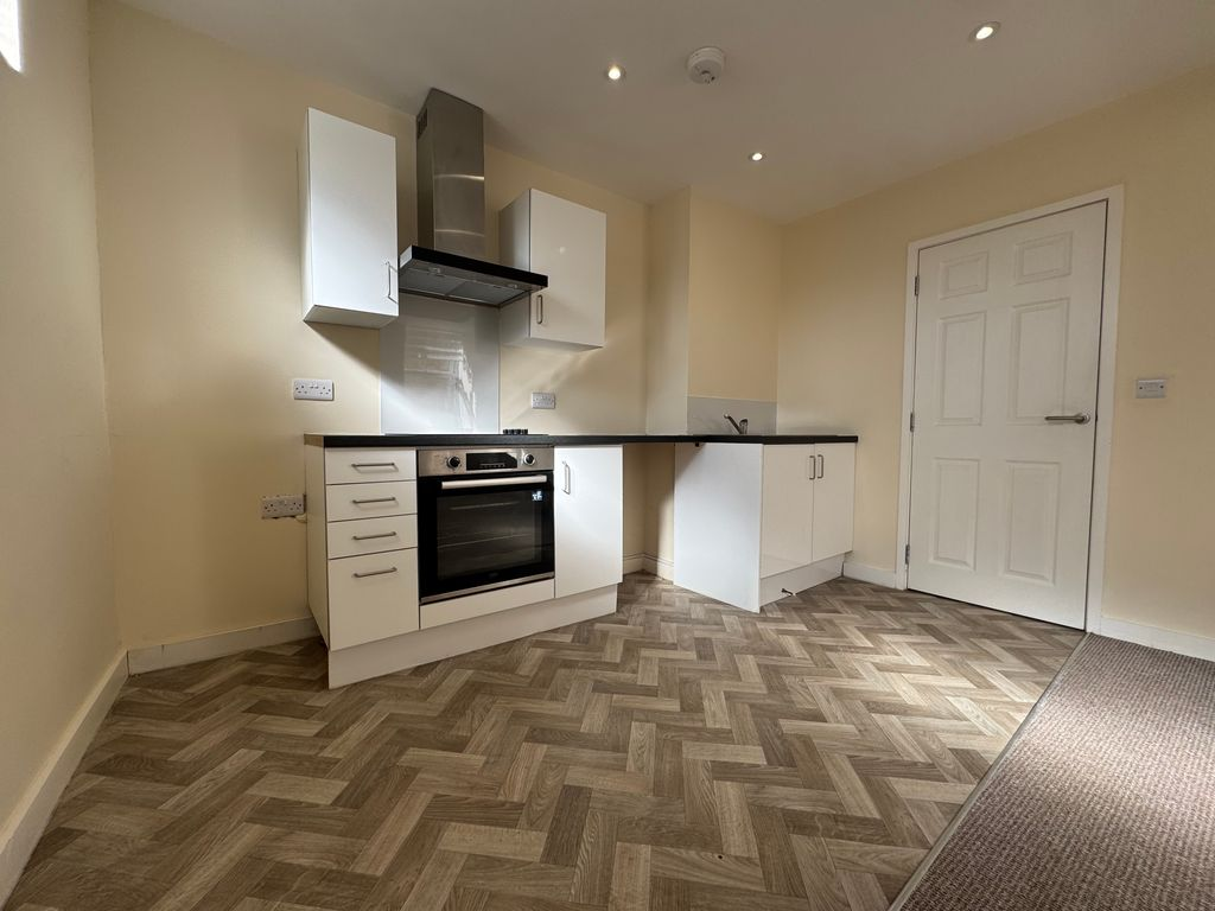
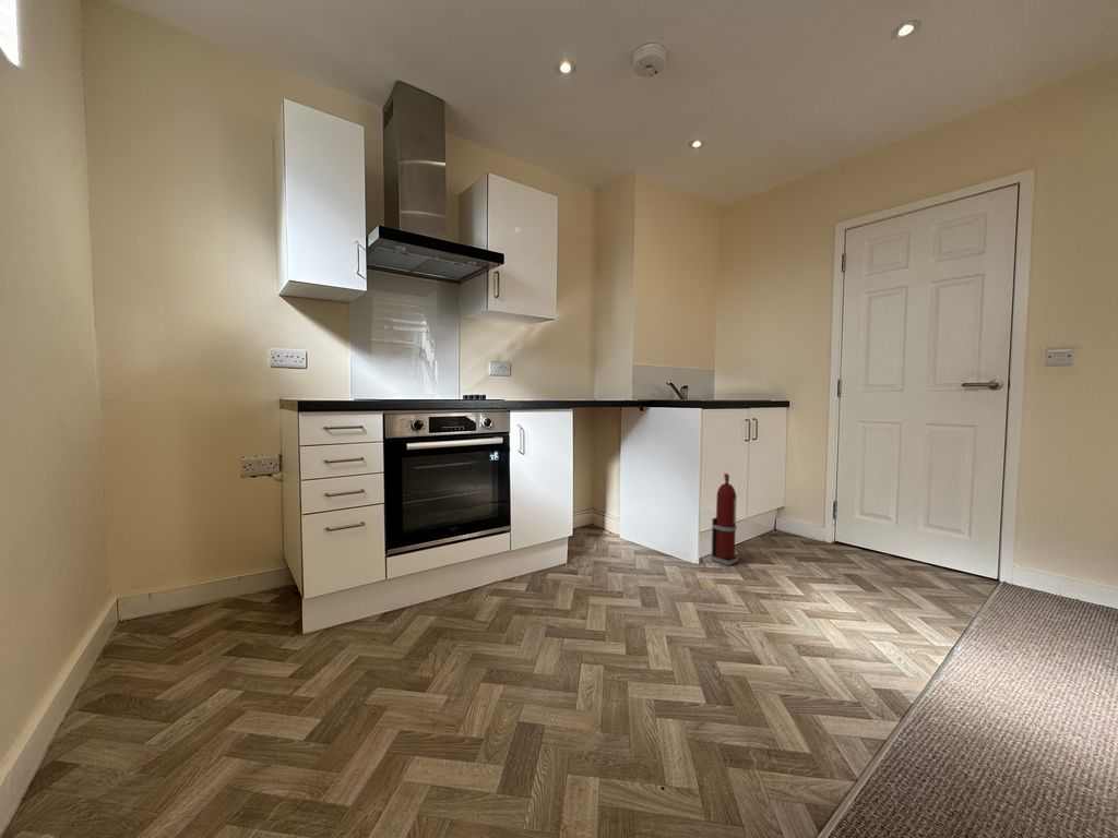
+ fire extinguisher [710,472,740,566]
